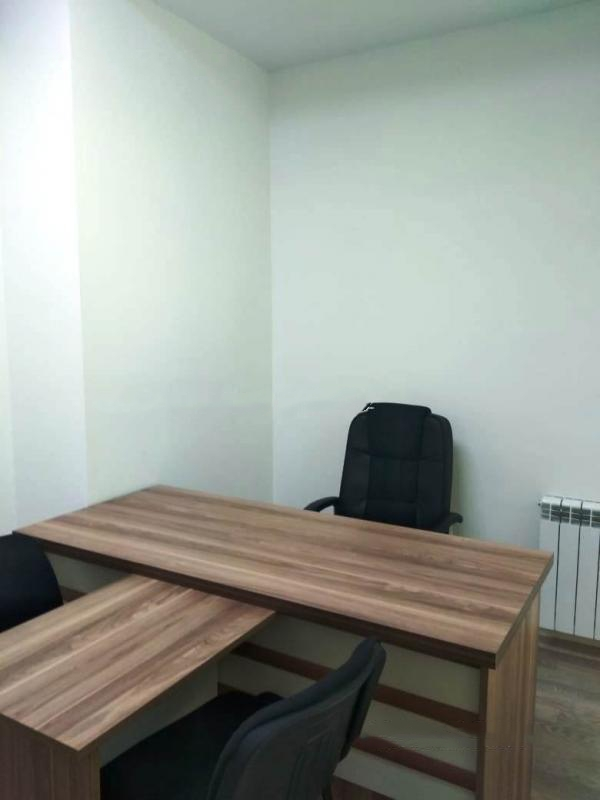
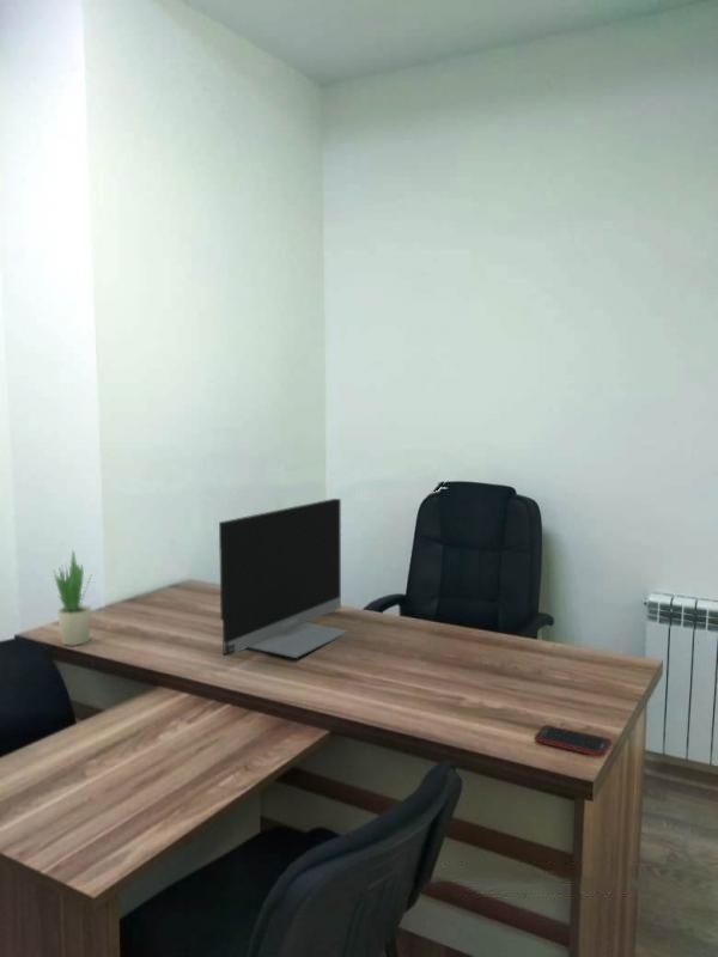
+ monitor [218,498,351,659]
+ cell phone [534,724,613,757]
+ potted plant [53,549,93,647]
